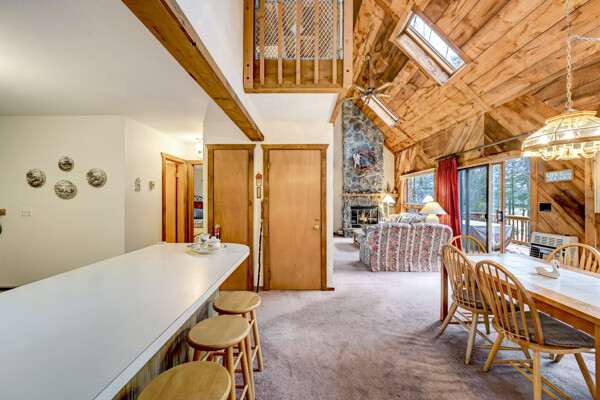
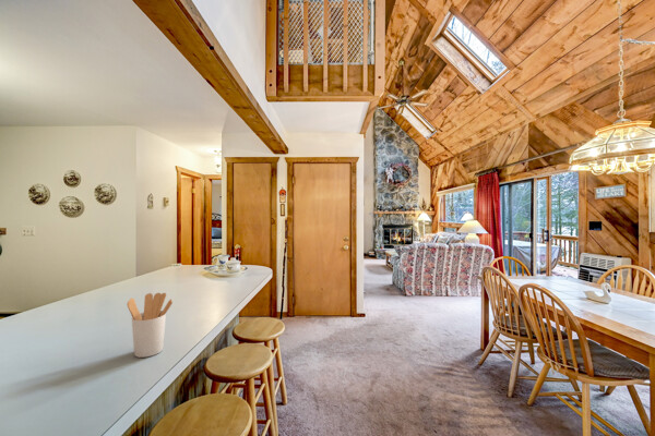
+ utensil holder [126,292,174,359]
